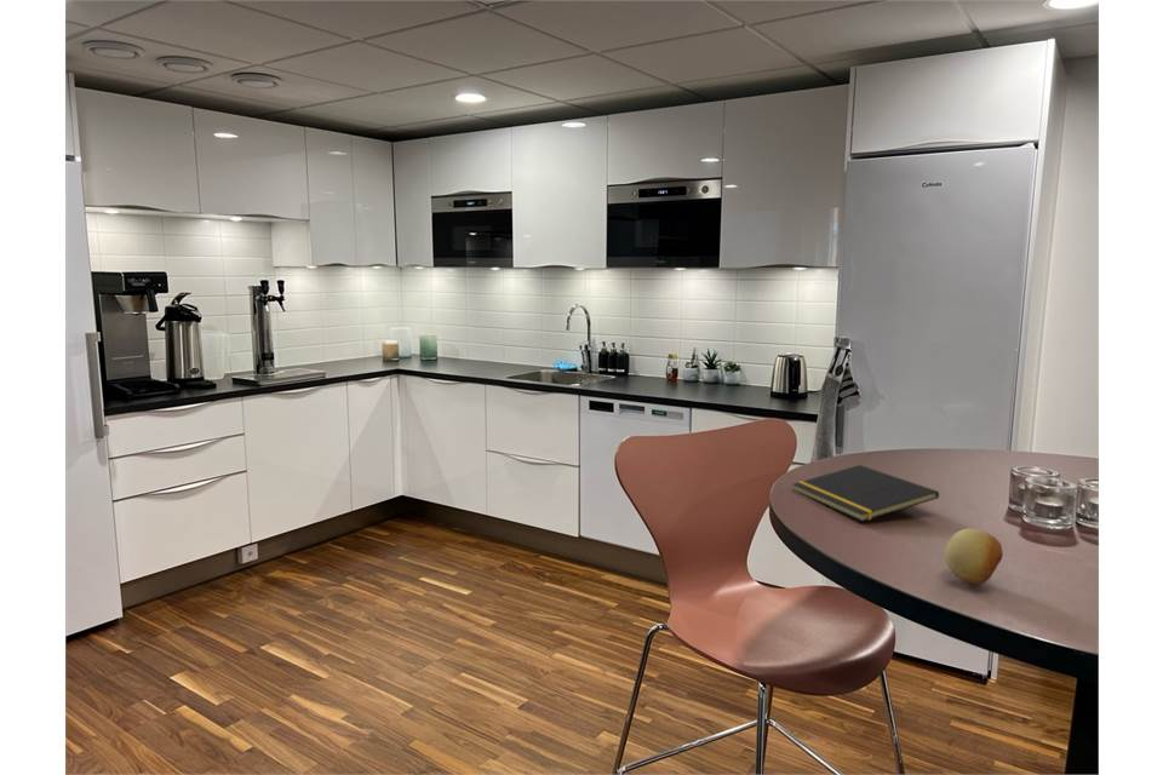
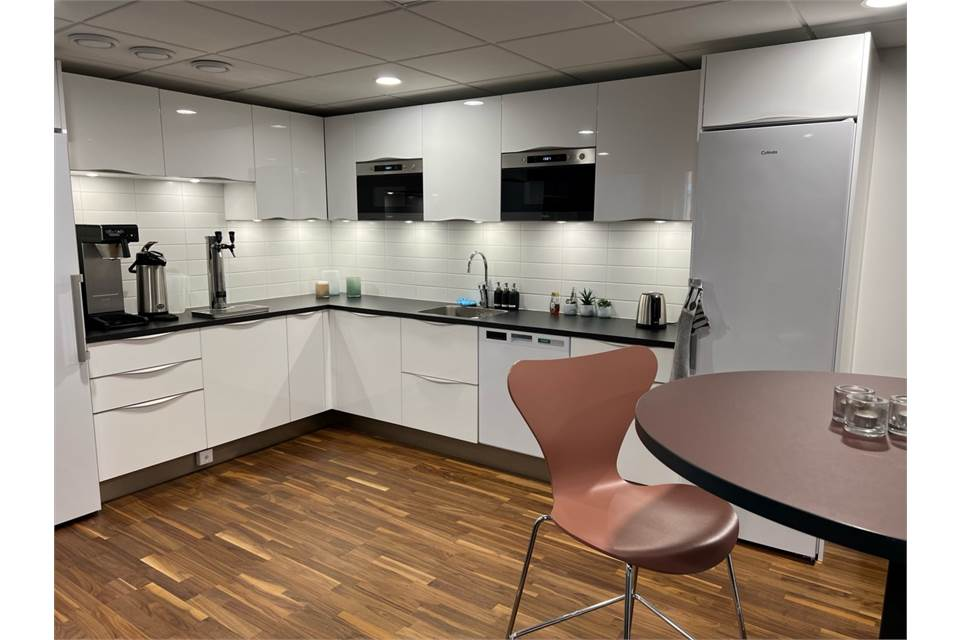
- fruit [944,527,1004,586]
- notepad [791,464,940,522]
